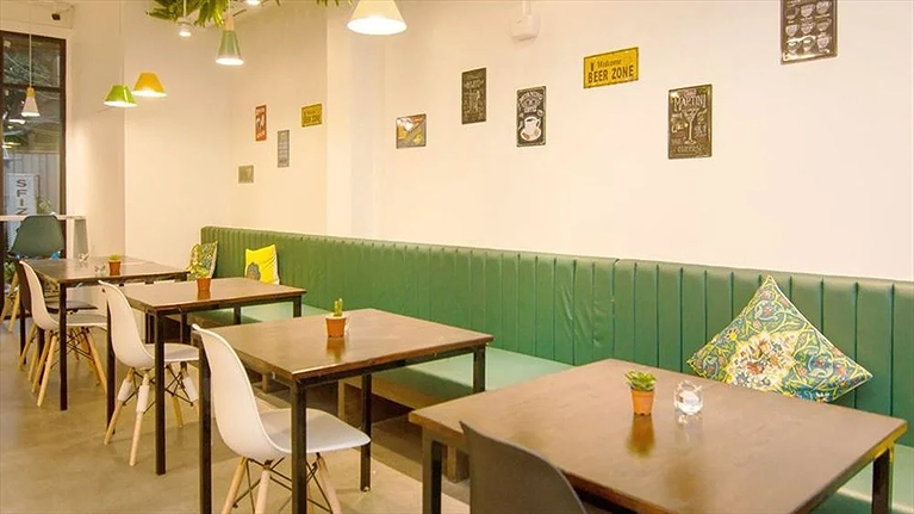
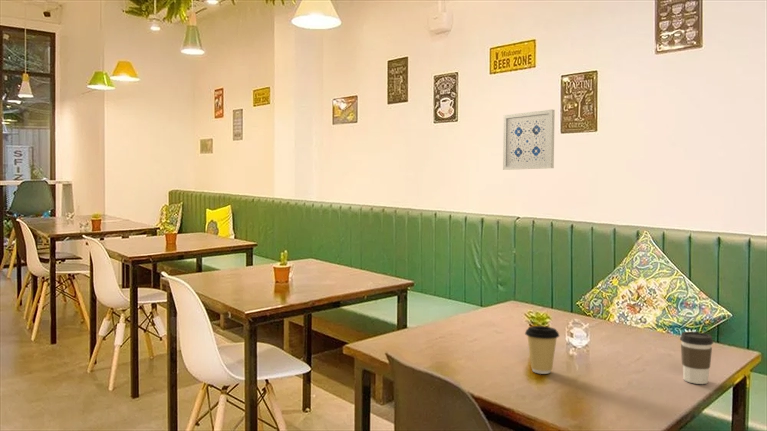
+ coffee cup [679,331,714,385]
+ wall art [502,109,556,171]
+ coffee cup [524,325,560,375]
